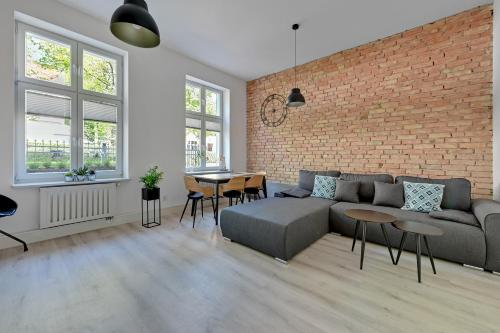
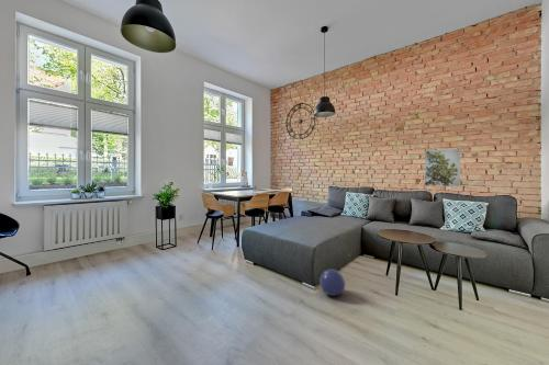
+ ball [318,269,346,297]
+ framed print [424,148,461,187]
